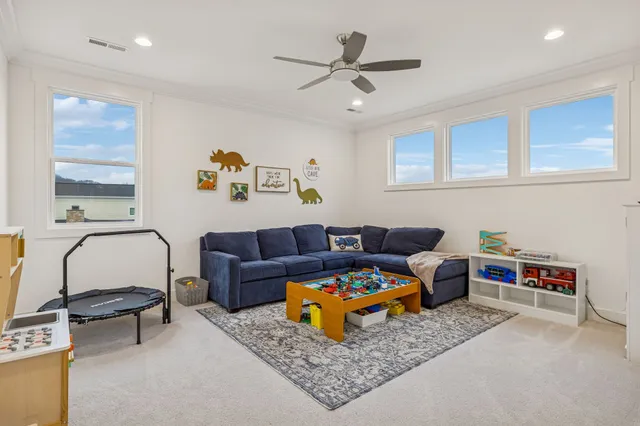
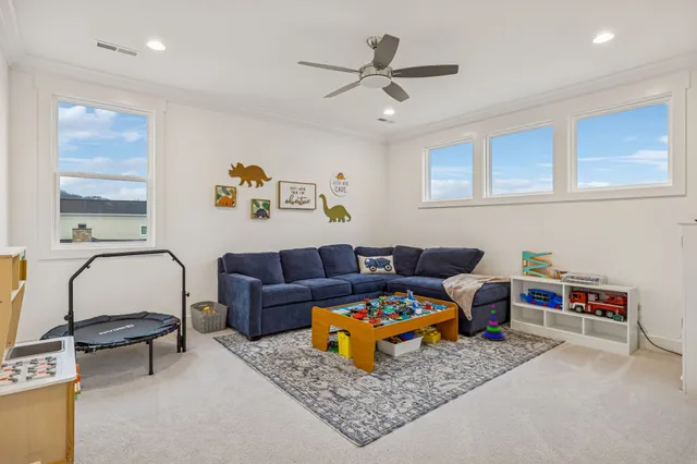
+ stacking toy [480,304,506,342]
